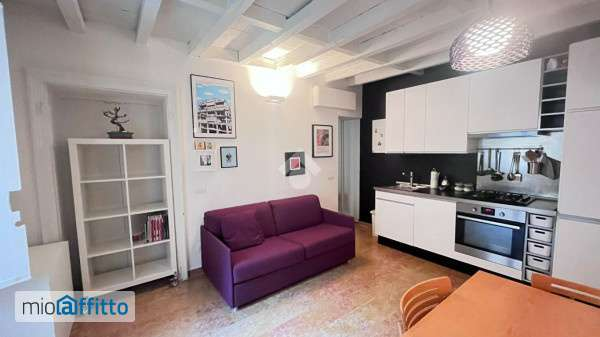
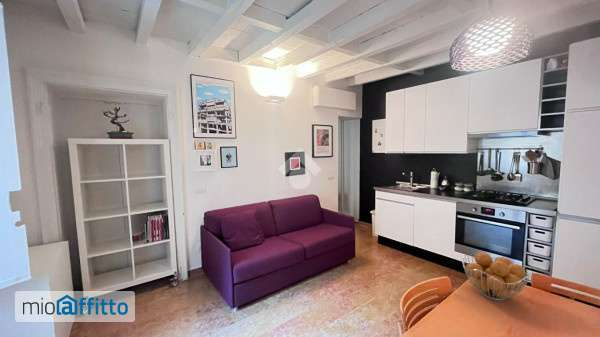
+ fruit basket [462,251,531,302]
